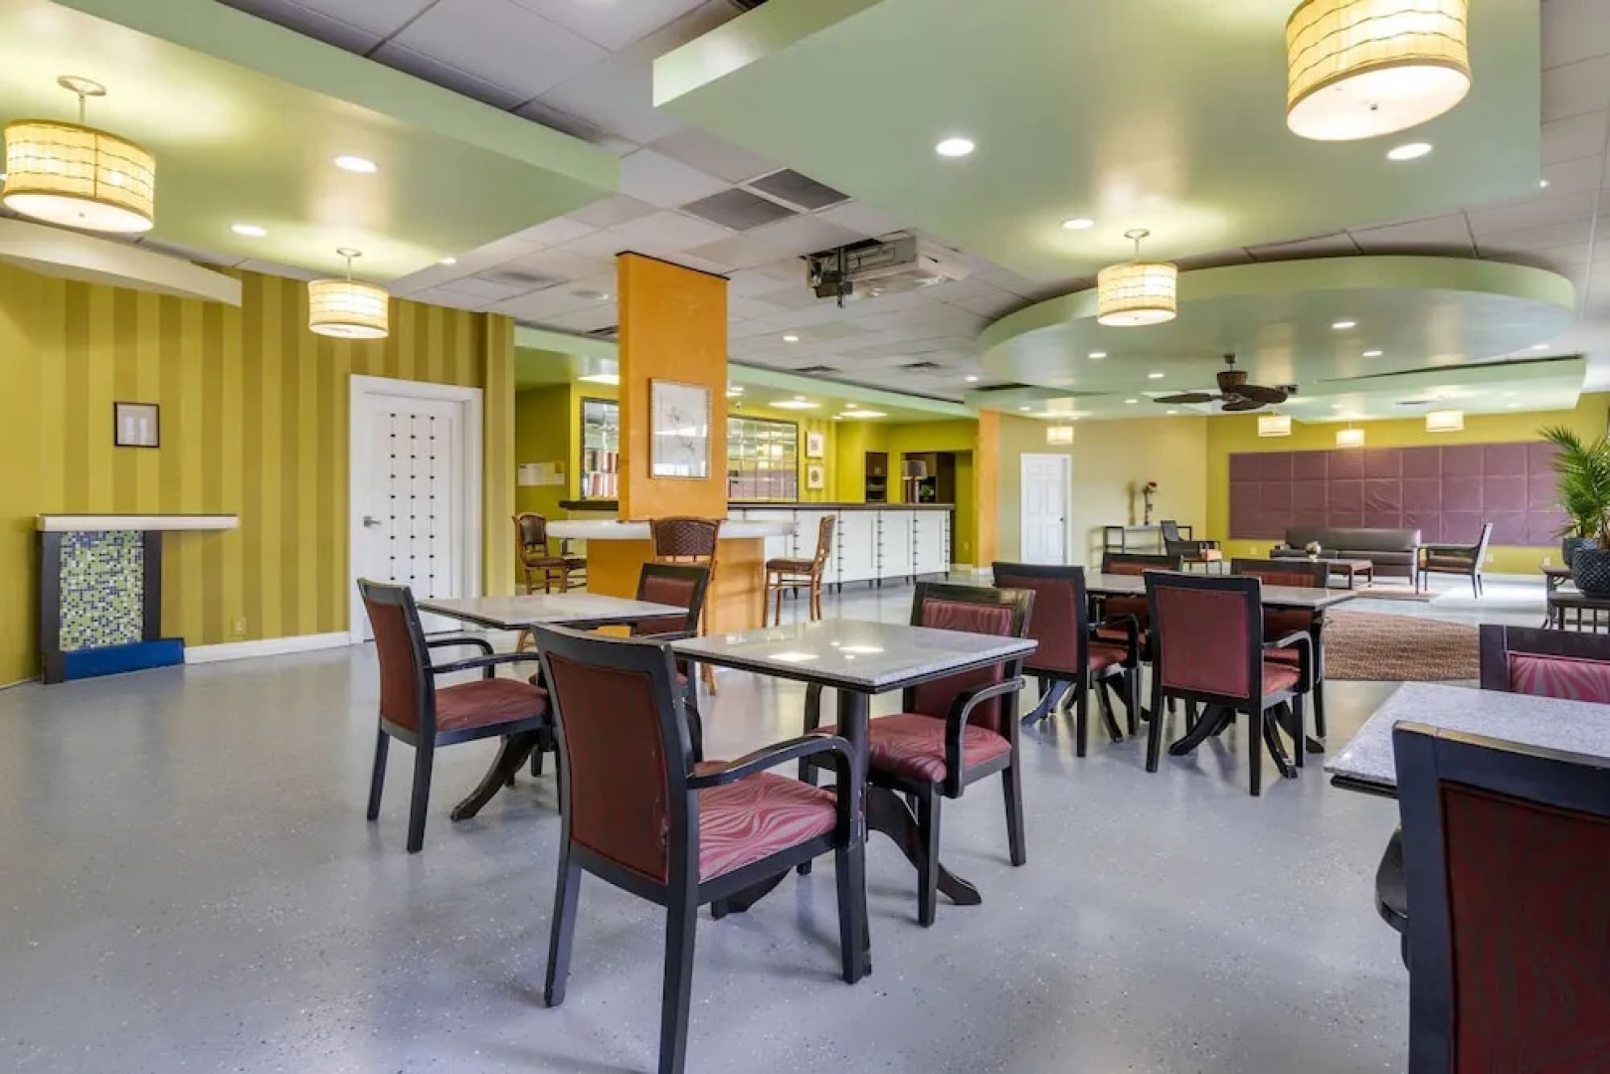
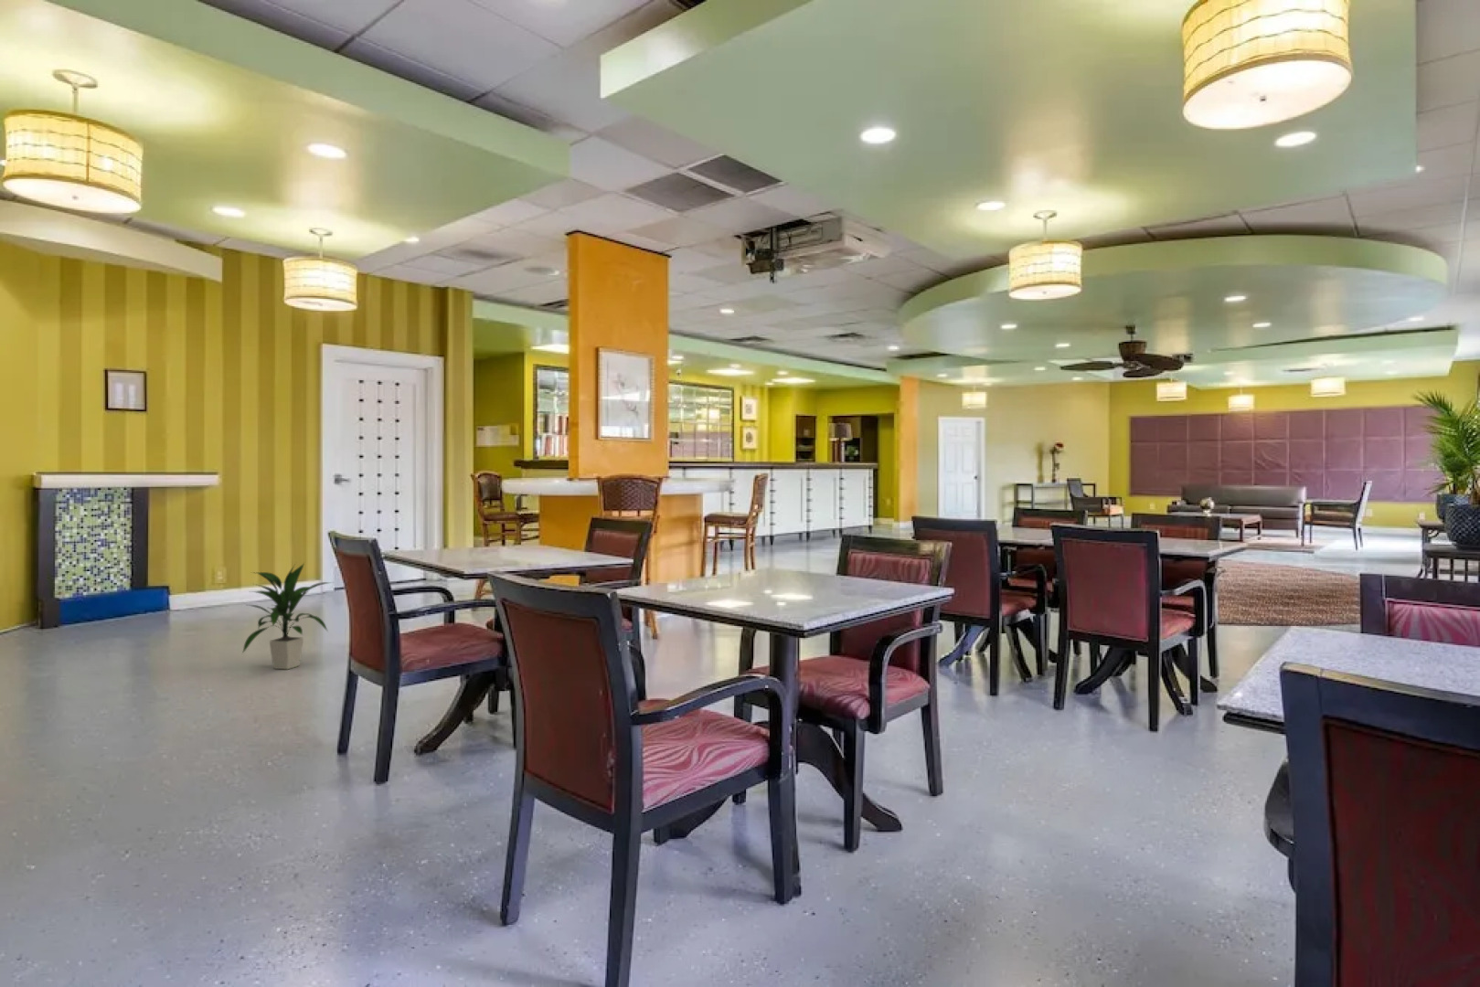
+ indoor plant [241,562,334,670]
